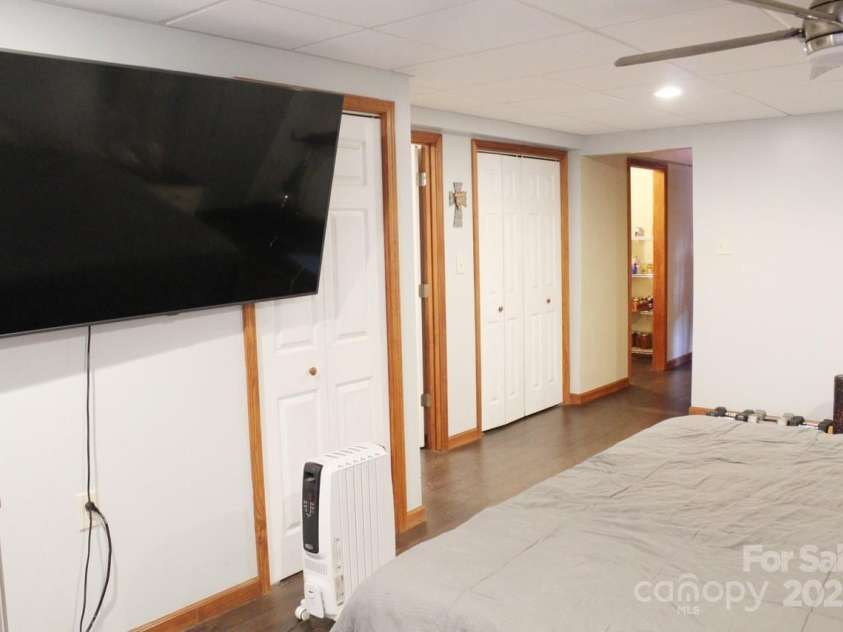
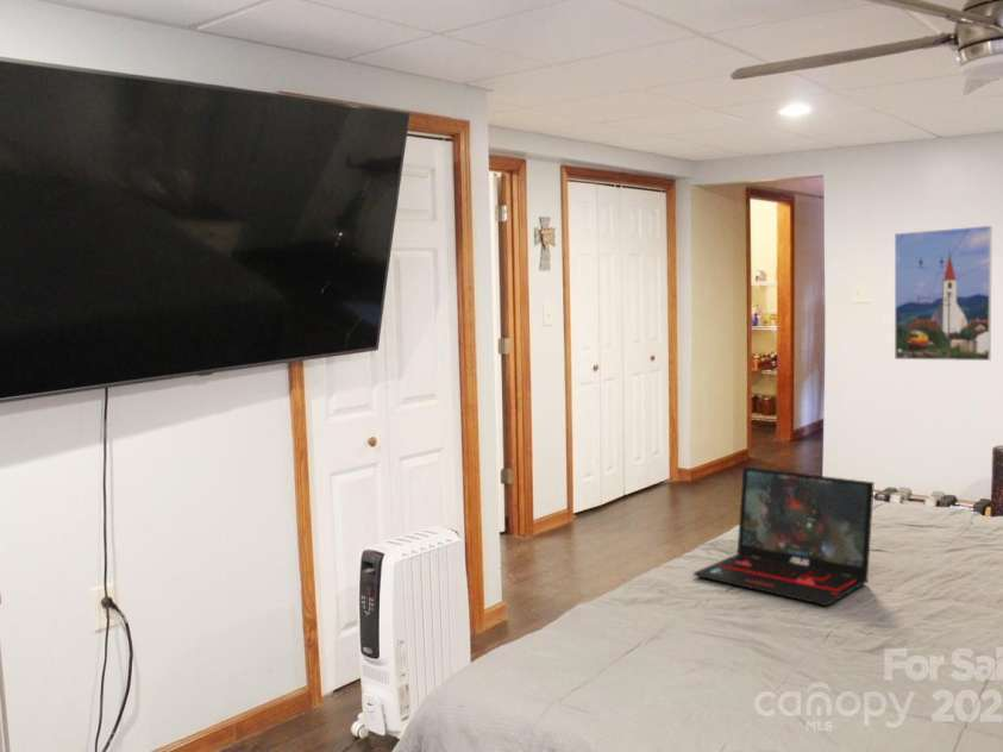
+ laptop [692,466,876,607]
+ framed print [894,225,993,362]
